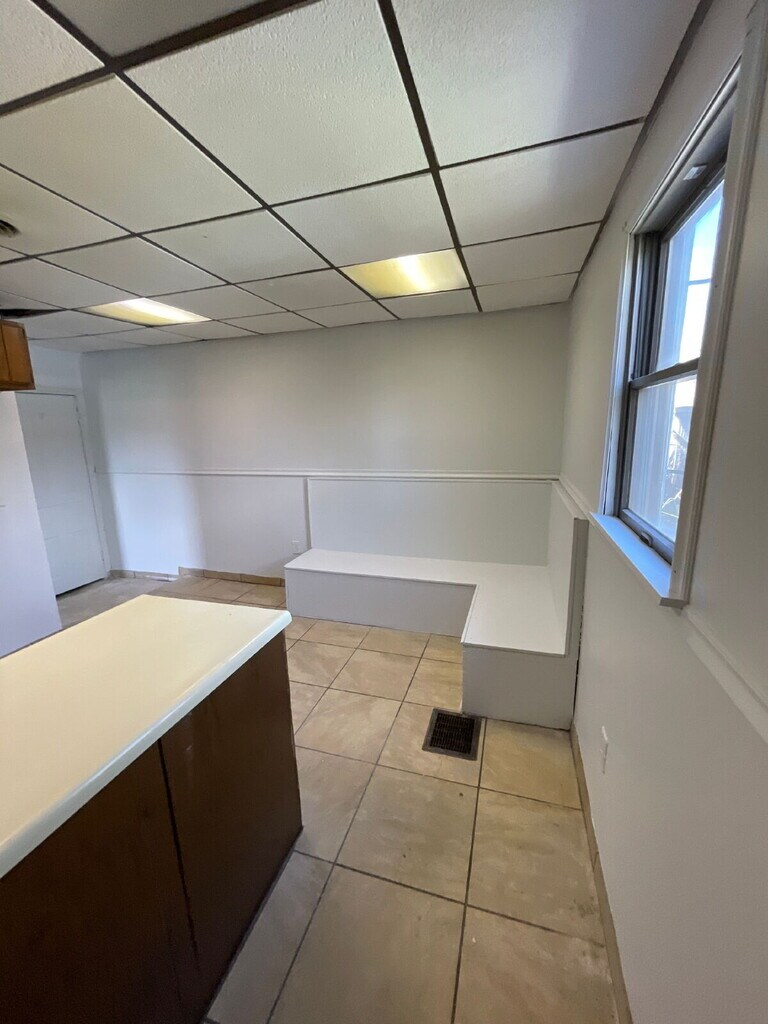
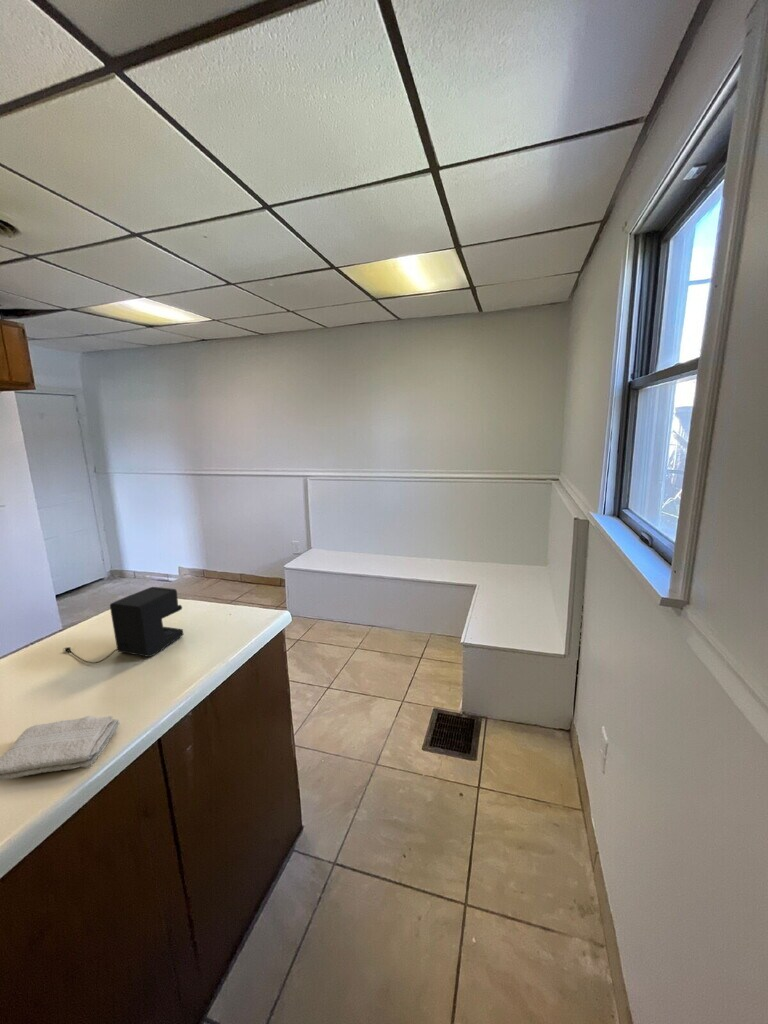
+ coffee maker [63,586,184,664]
+ washcloth [0,715,120,781]
